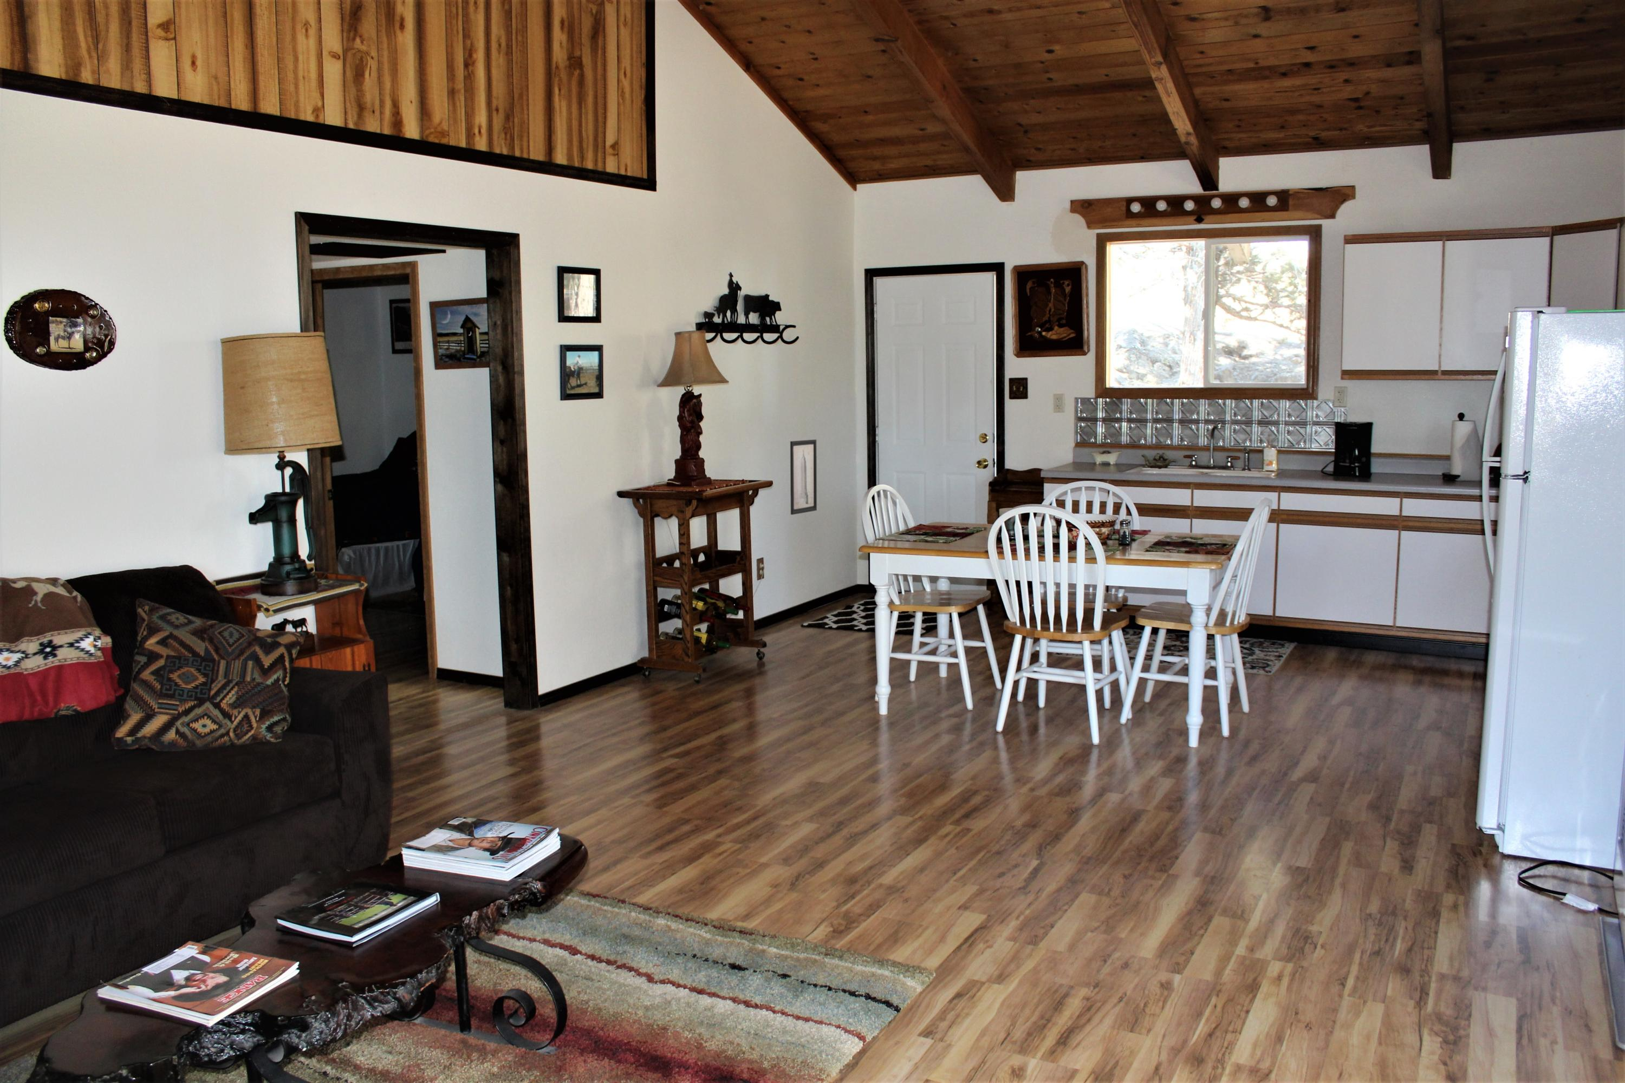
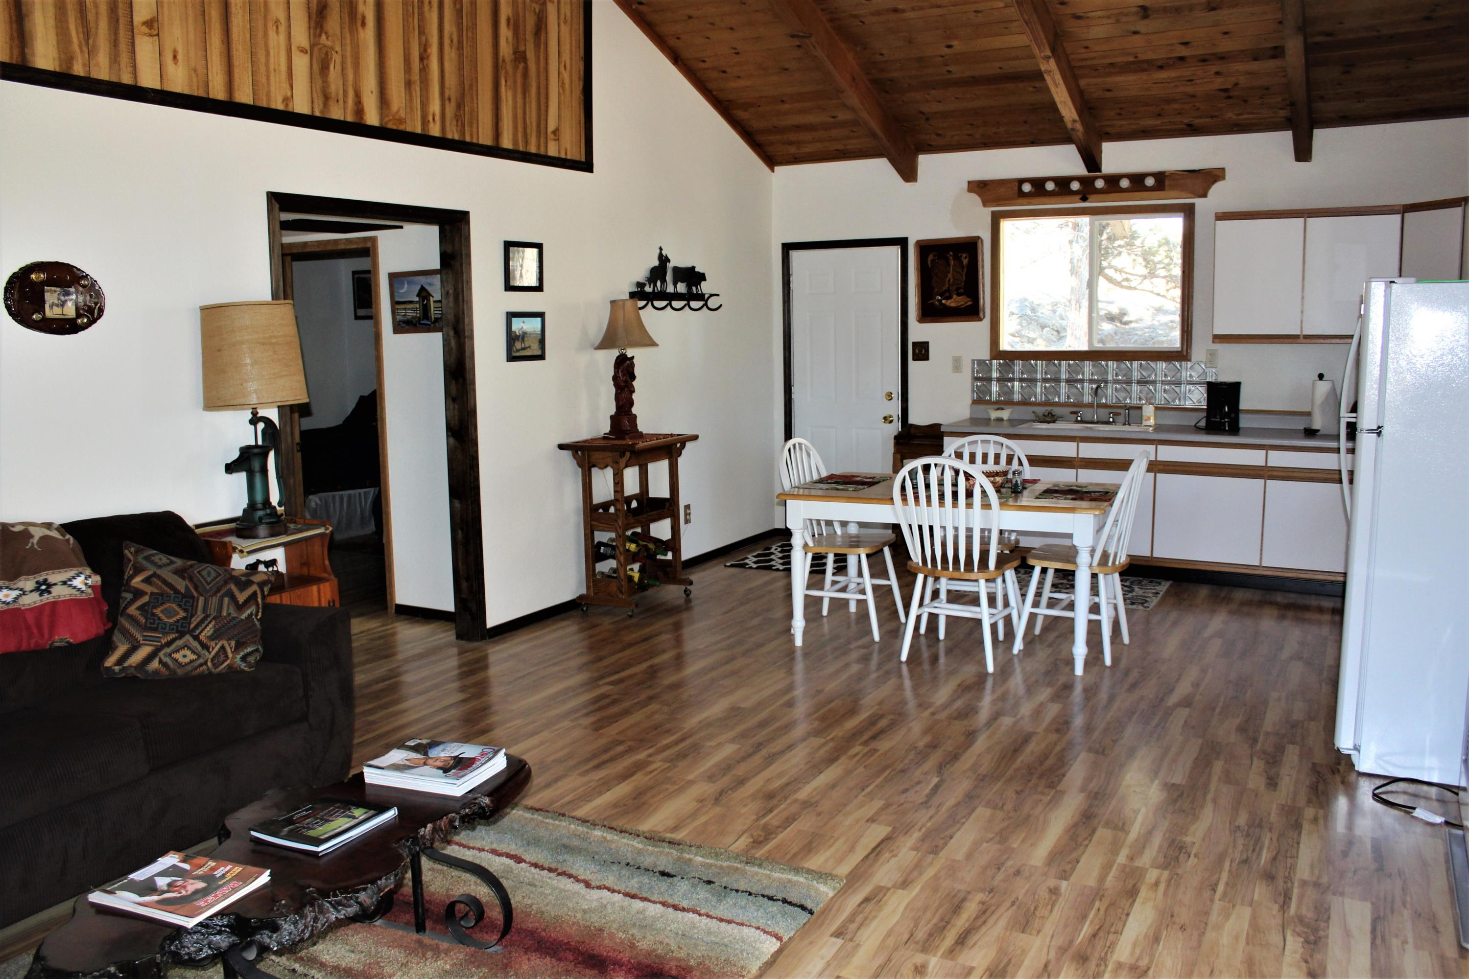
- wall art [790,439,817,515]
